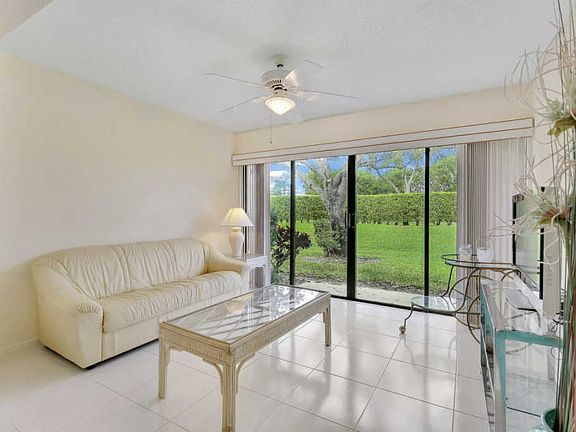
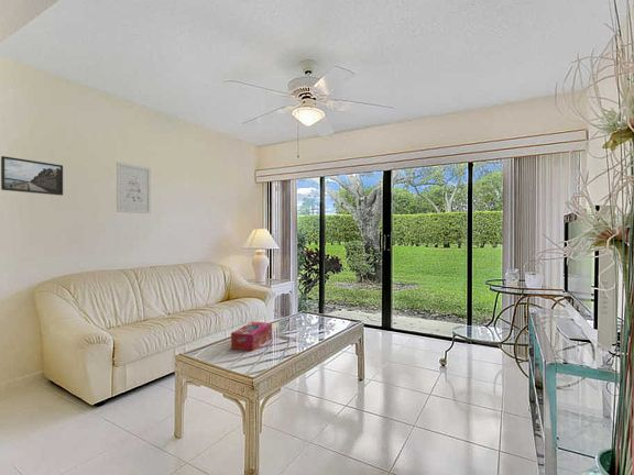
+ tissue box [230,321,273,352]
+ wall art [116,162,152,216]
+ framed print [0,155,64,197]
